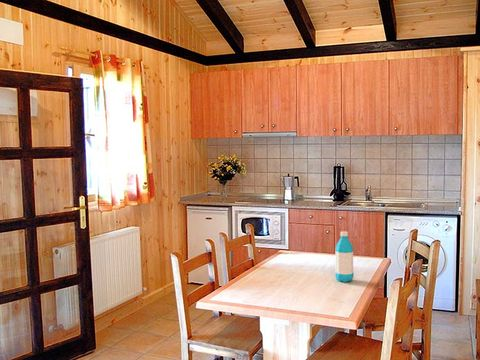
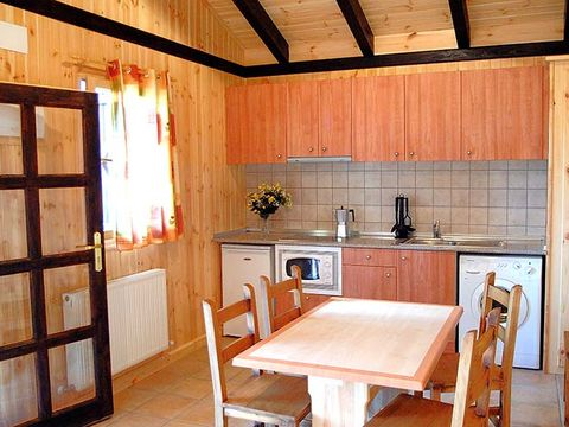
- water bottle [334,230,355,283]
